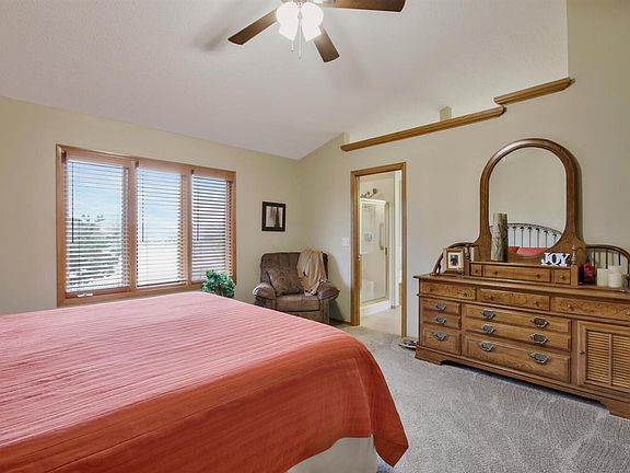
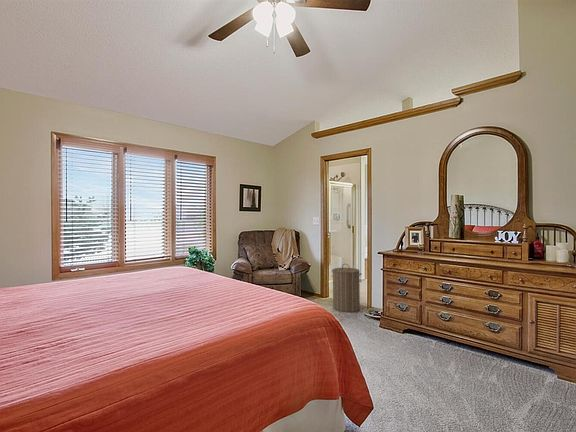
+ laundry hamper [331,263,363,313]
